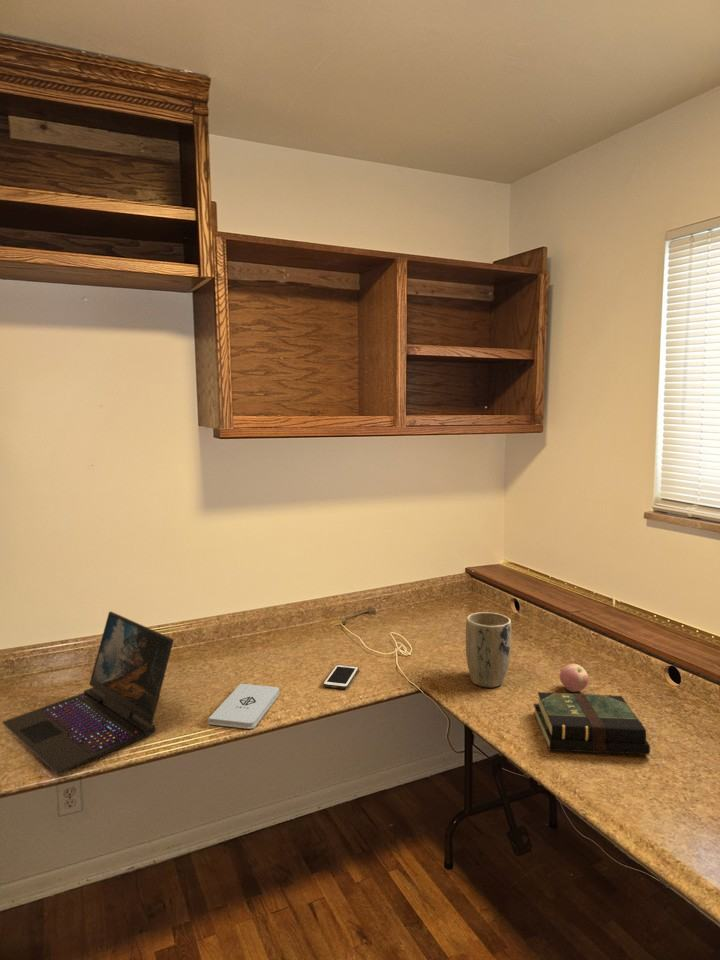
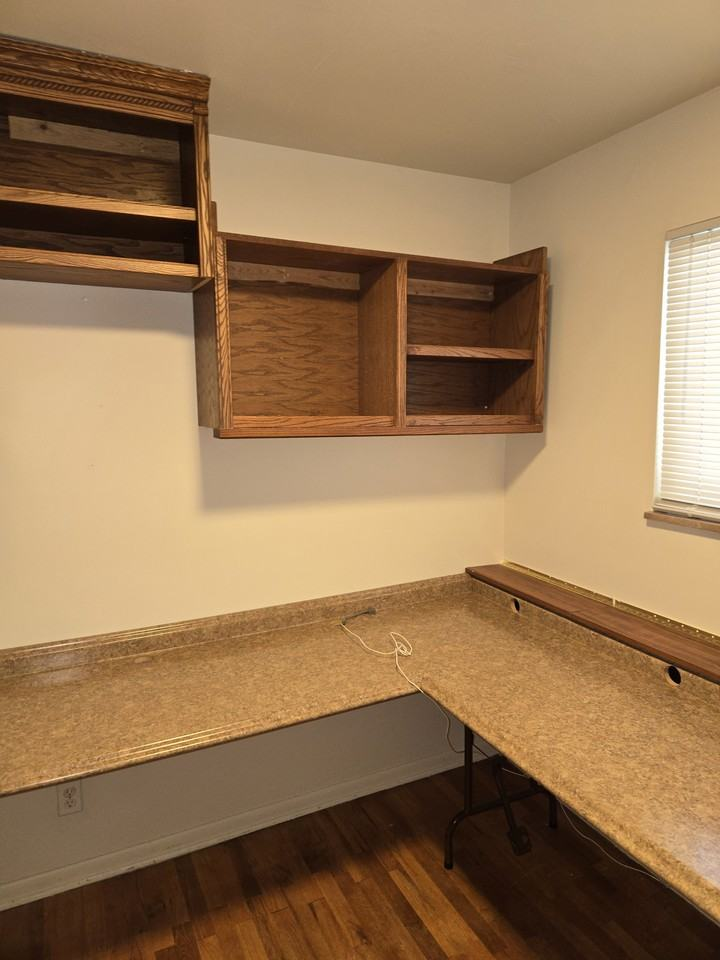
- plant pot [465,611,512,689]
- book [532,691,651,756]
- laptop [1,610,175,775]
- notepad [208,683,280,730]
- apple [559,663,590,693]
- cell phone [322,664,360,690]
